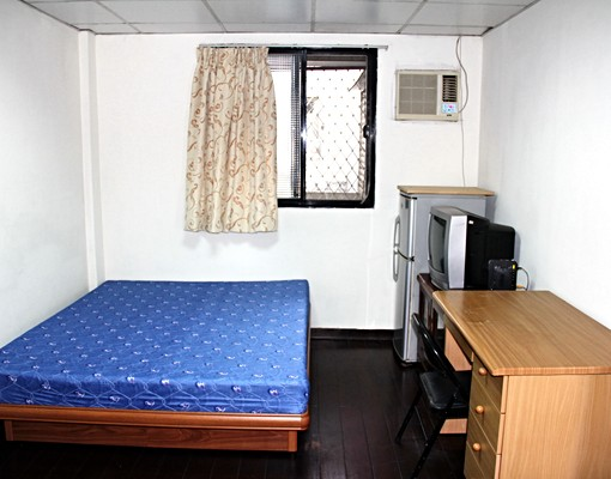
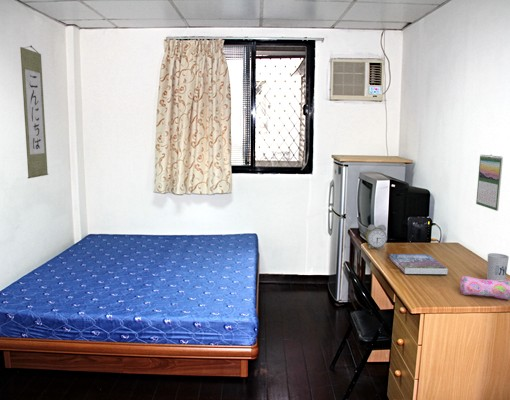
+ alarm clock [365,224,388,251]
+ pencil case [459,275,510,301]
+ cup [486,252,510,280]
+ book [388,253,449,275]
+ calendar [475,154,504,212]
+ wall scroll [19,45,49,179]
